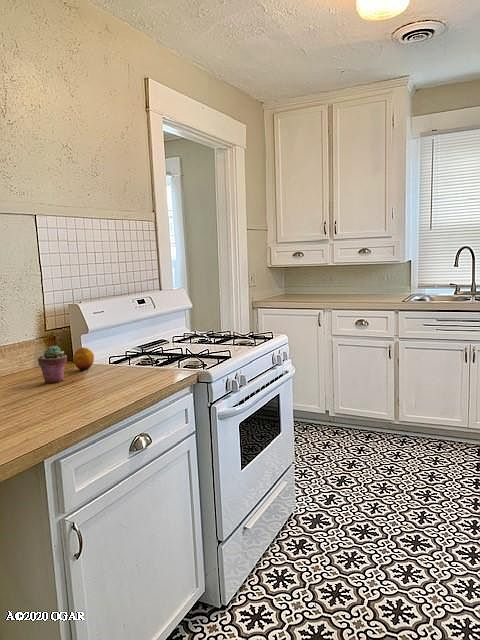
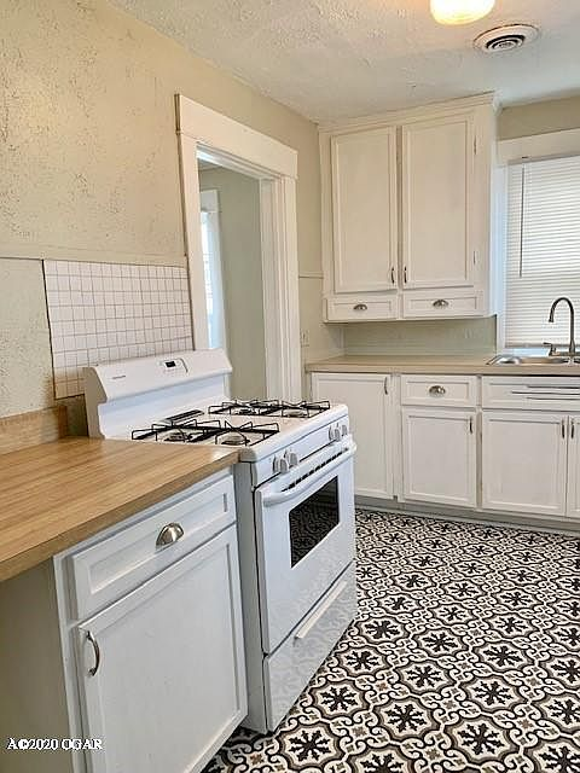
- potted succulent [37,345,68,384]
- fruit [72,347,95,371]
